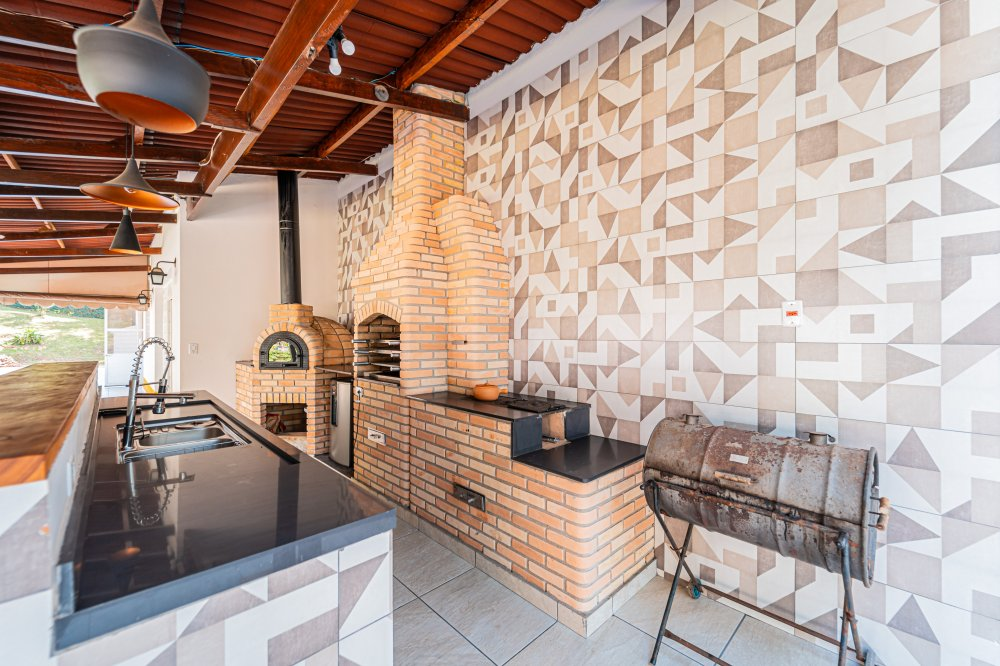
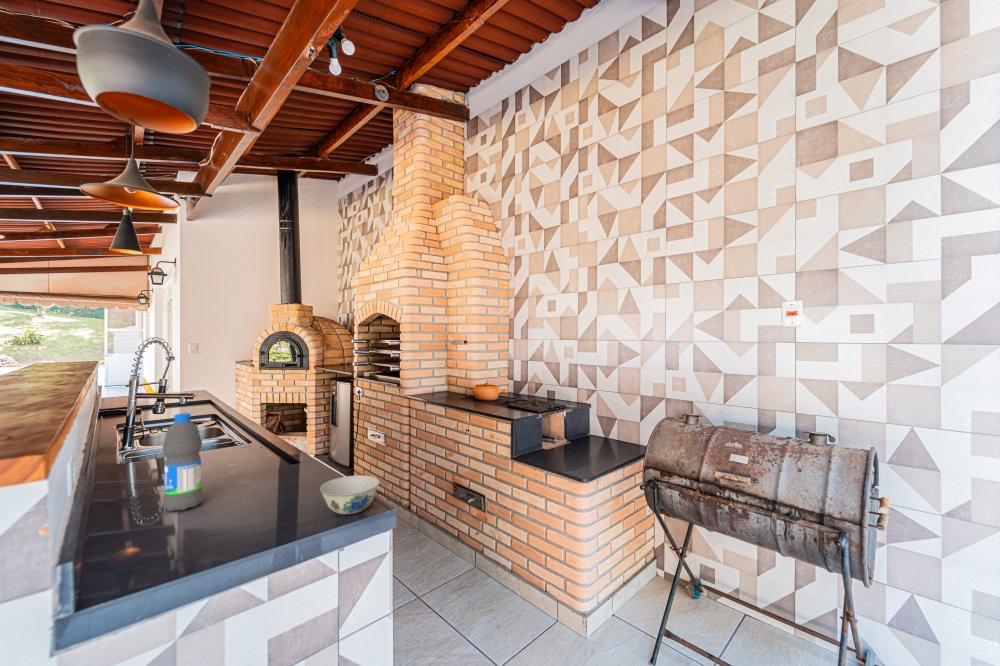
+ chinaware [319,475,380,515]
+ water bottle [162,412,204,512]
